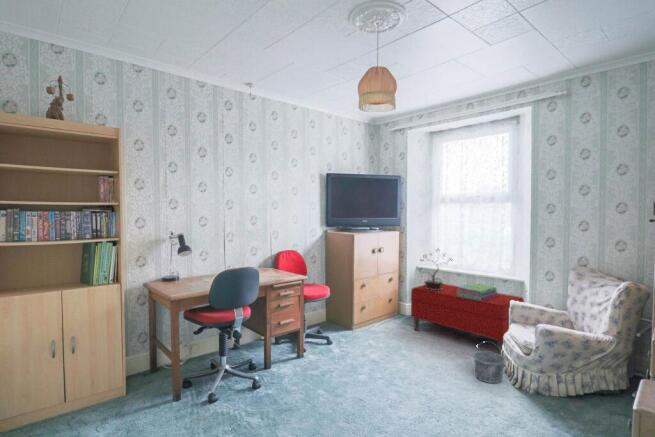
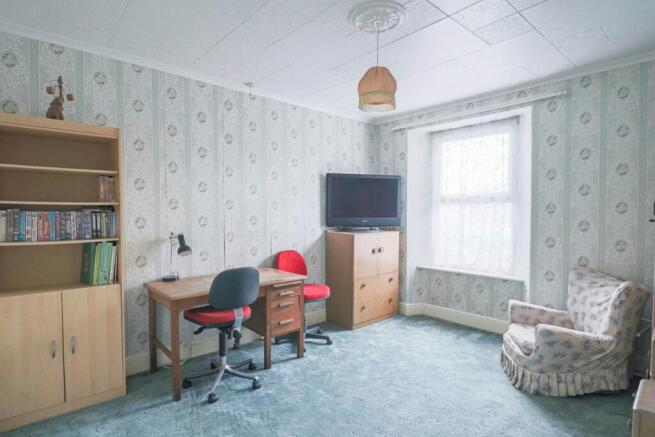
- potted plant [419,247,455,291]
- bench [410,283,525,356]
- bucket [472,340,506,384]
- stack of books [457,282,498,300]
